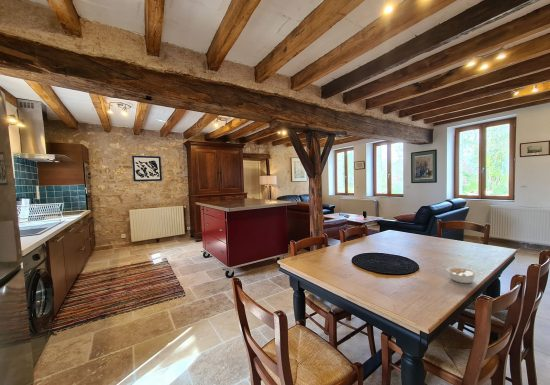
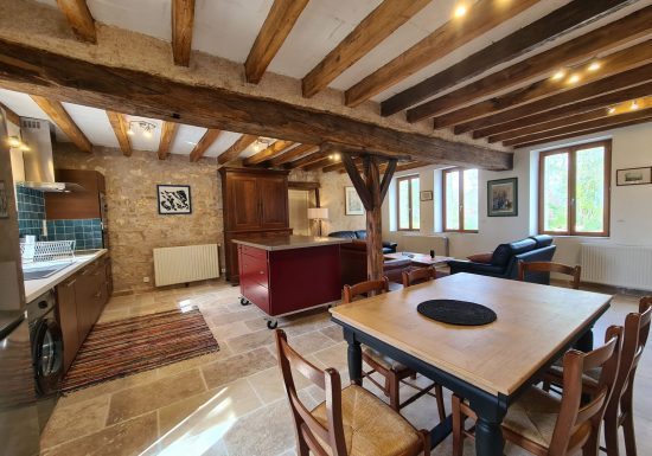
- legume [446,266,485,284]
